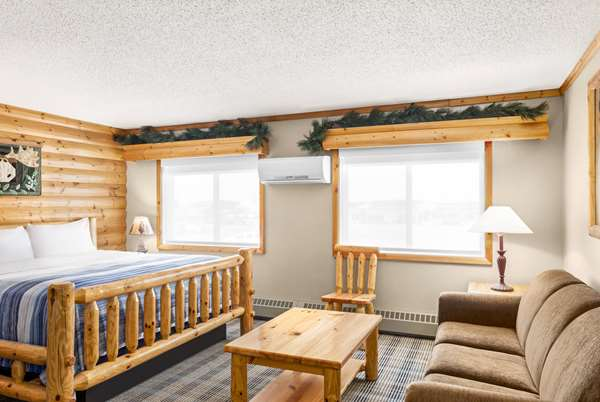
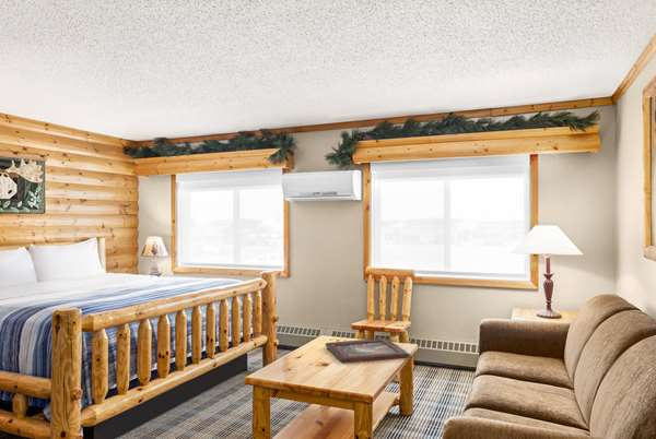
+ decorative tray [325,337,411,364]
